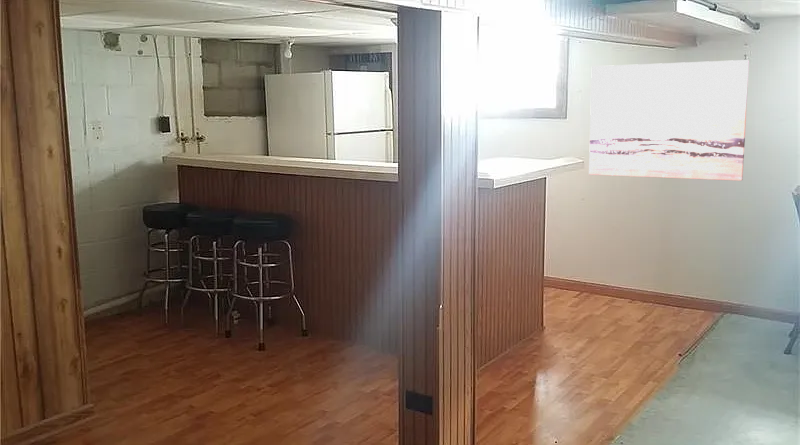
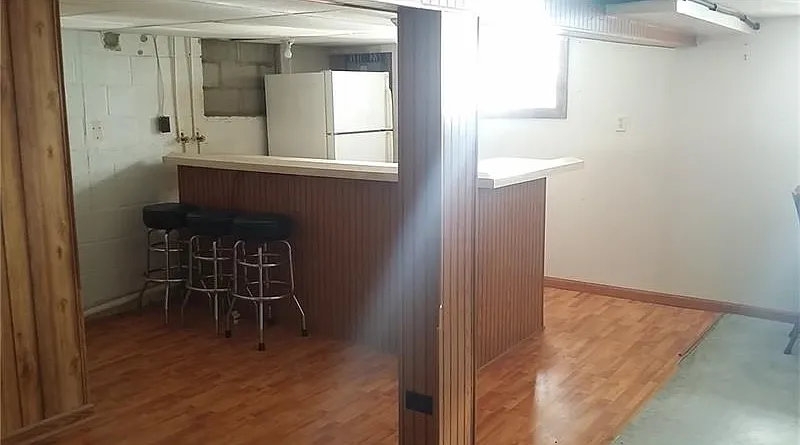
- wall art [588,59,750,182]
